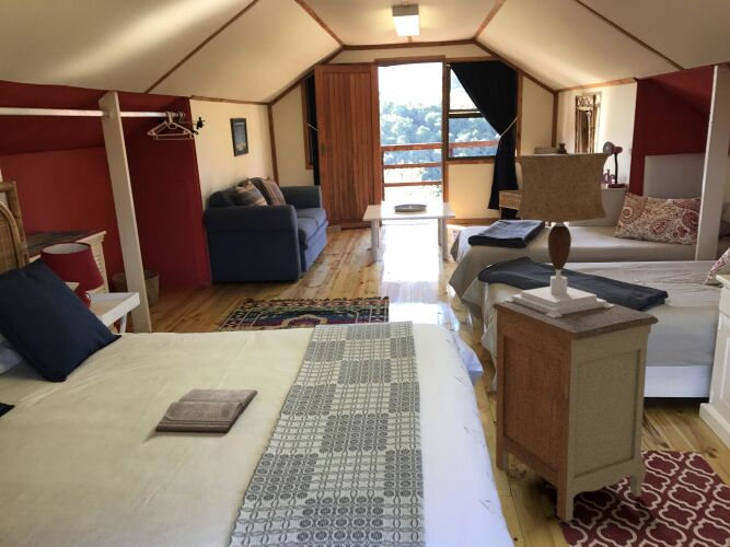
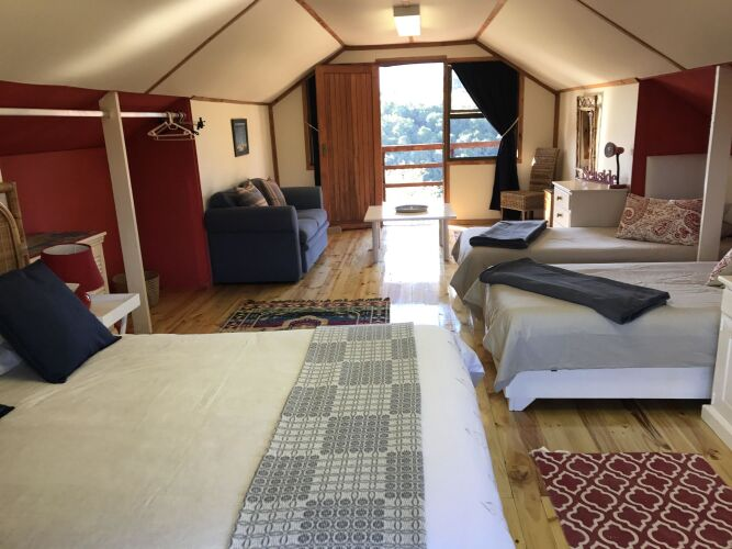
- nightstand [491,301,660,523]
- diary [154,387,258,433]
- table lamp [503,142,615,318]
